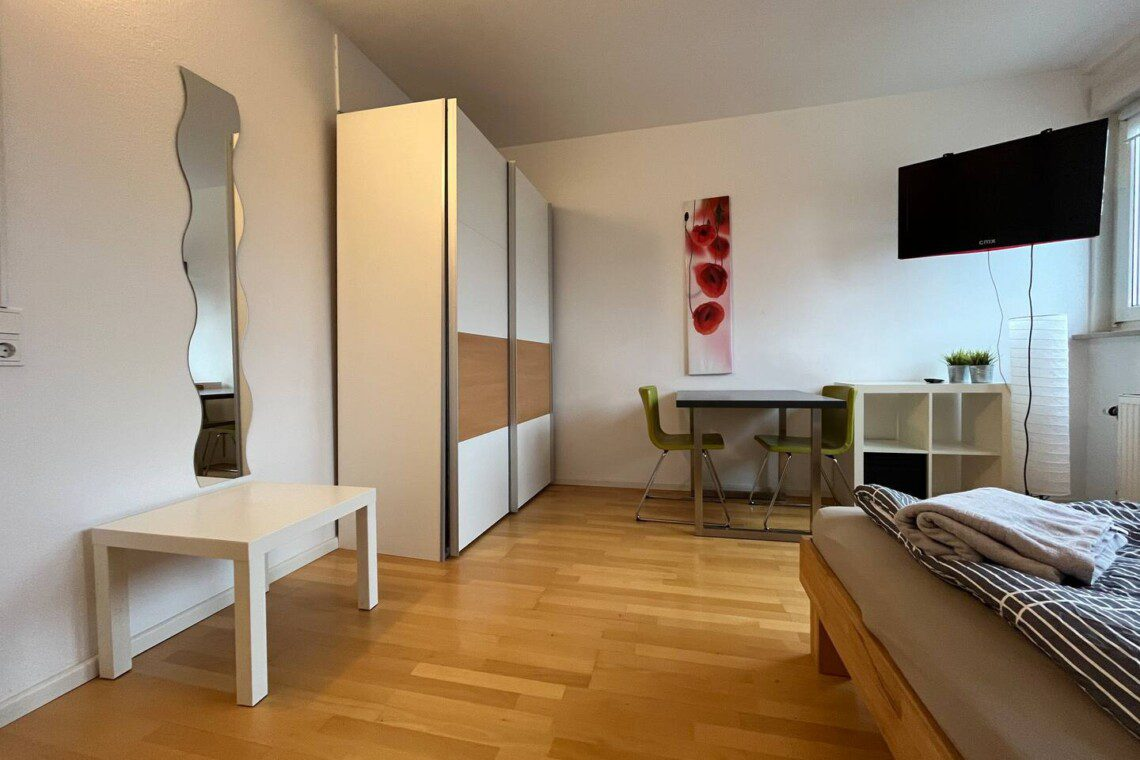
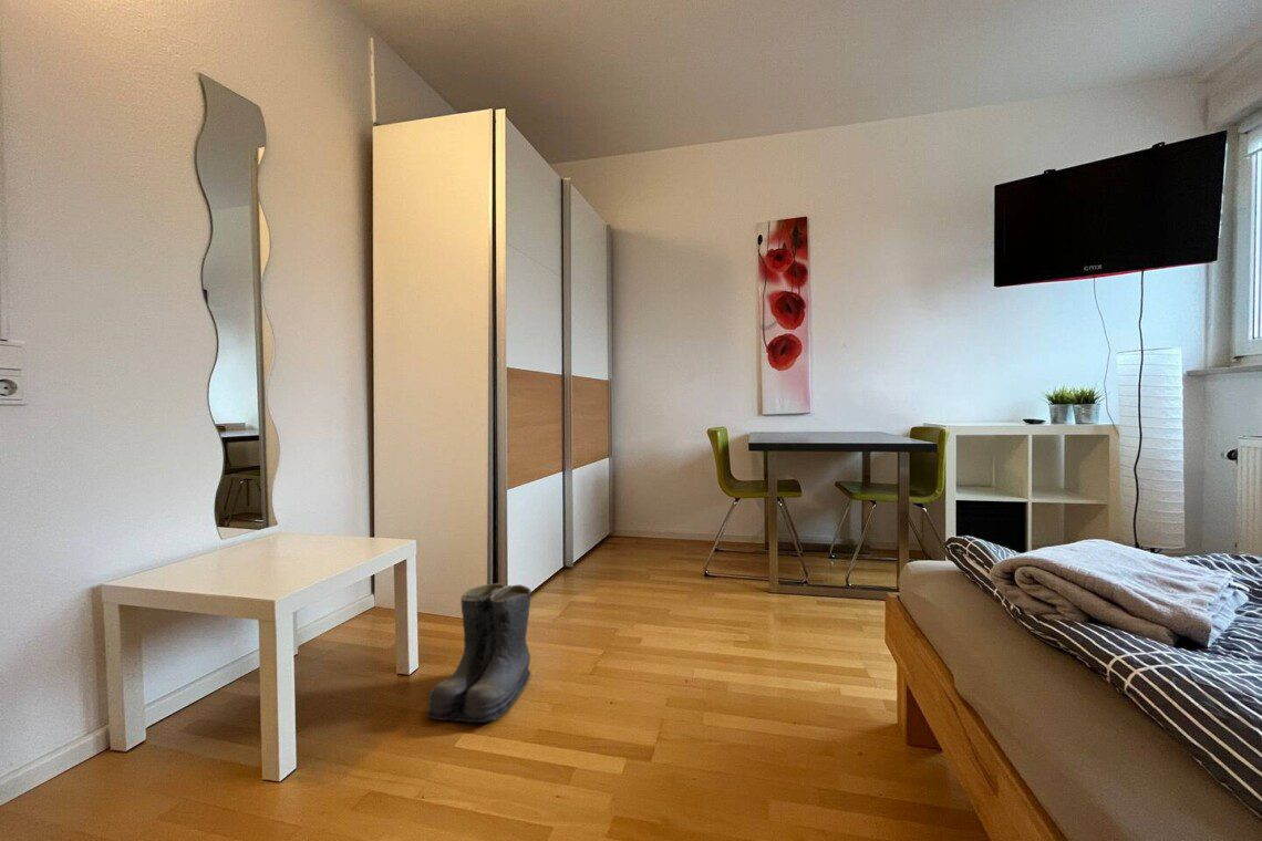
+ boots [425,582,532,724]
